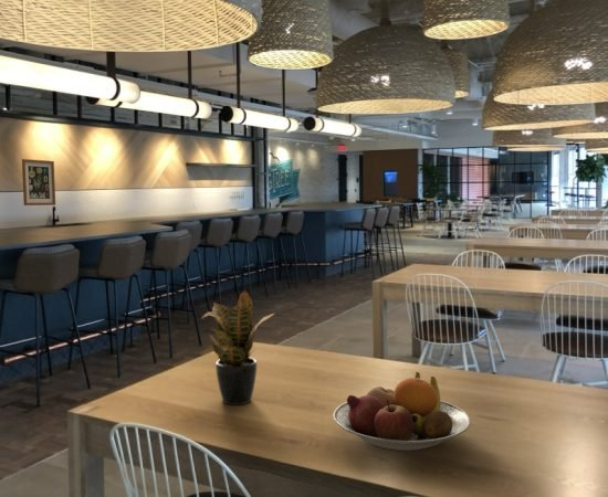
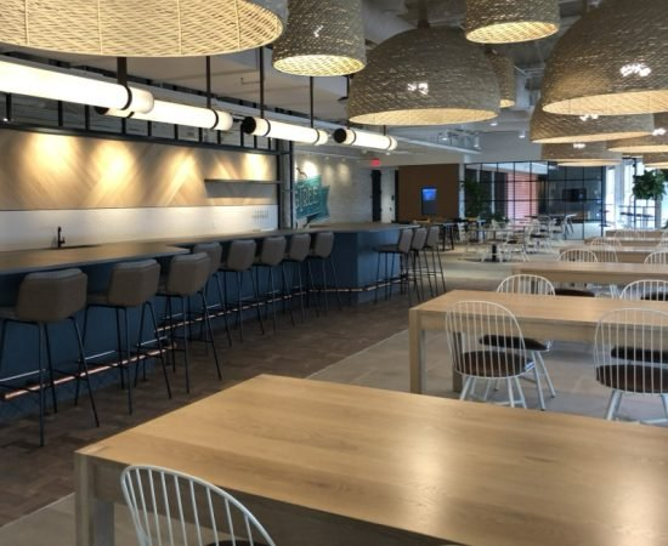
- fruit bowl [333,371,472,452]
- potted plant [201,288,275,405]
- wall art [21,158,56,207]
